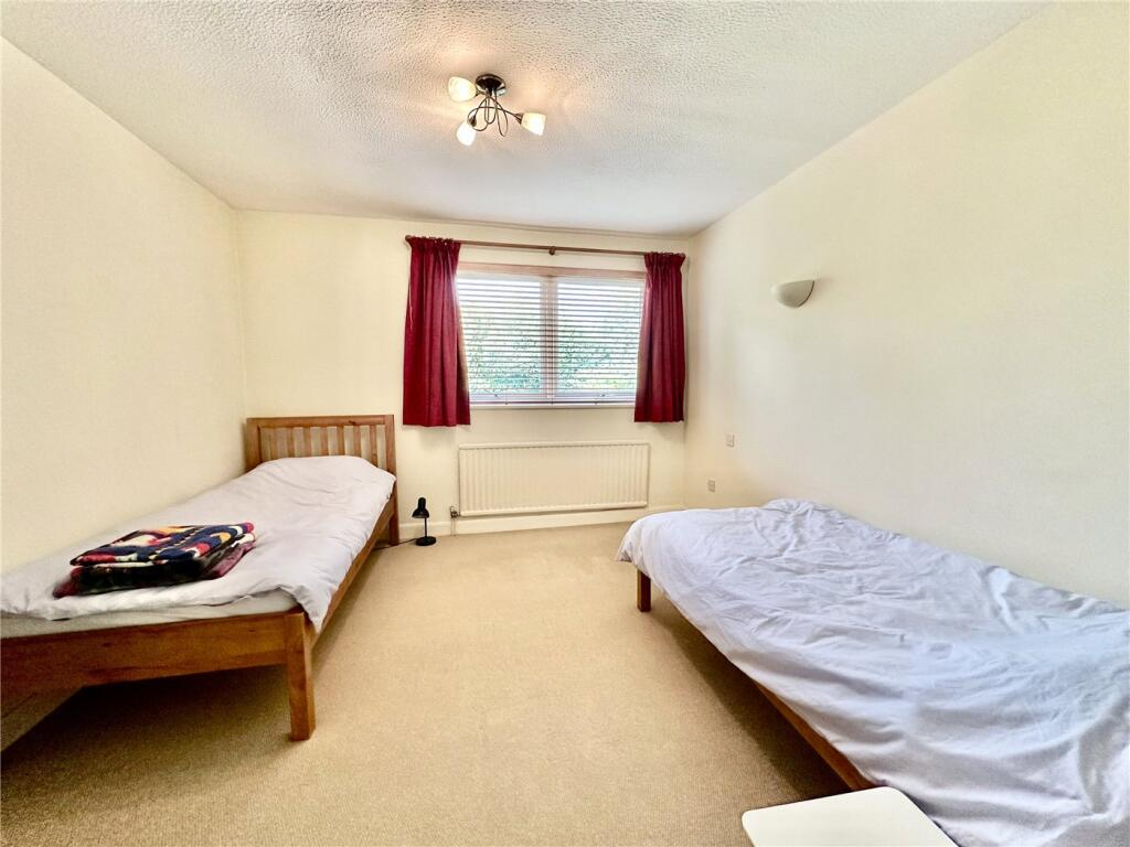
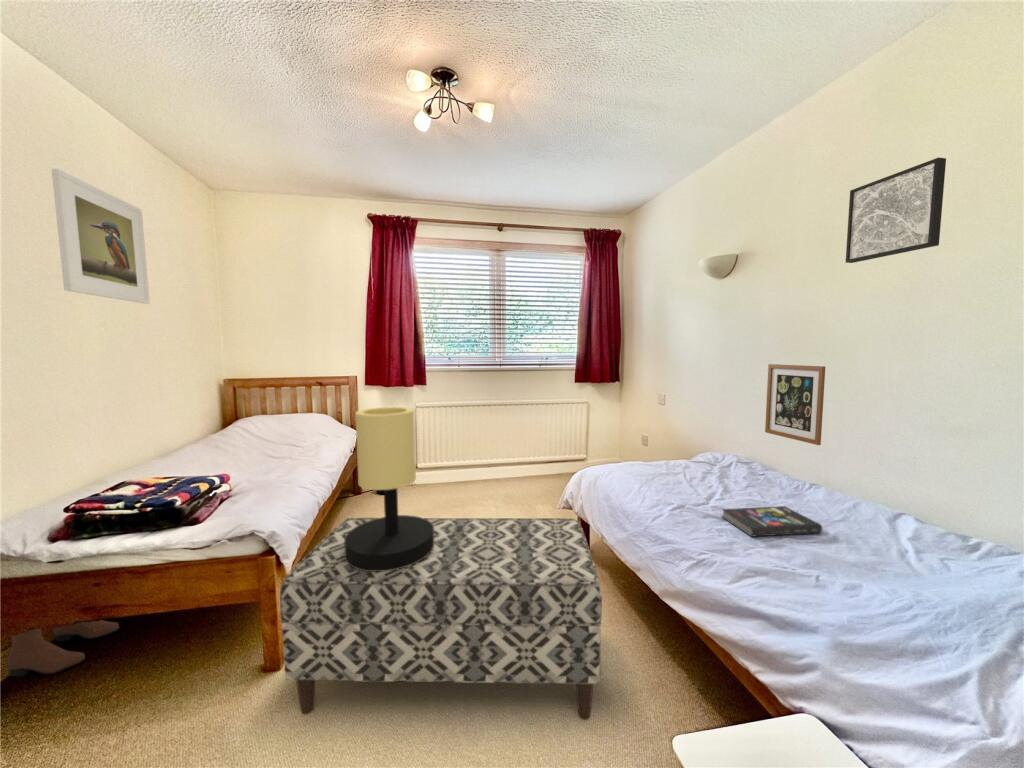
+ wall art [764,363,826,446]
+ wall art [845,156,947,264]
+ boots [5,619,120,678]
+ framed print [51,167,151,305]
+ table lamp [344,406,434,571]
+ bench [279,517,603,721]
+ book [721,505,823,538]
